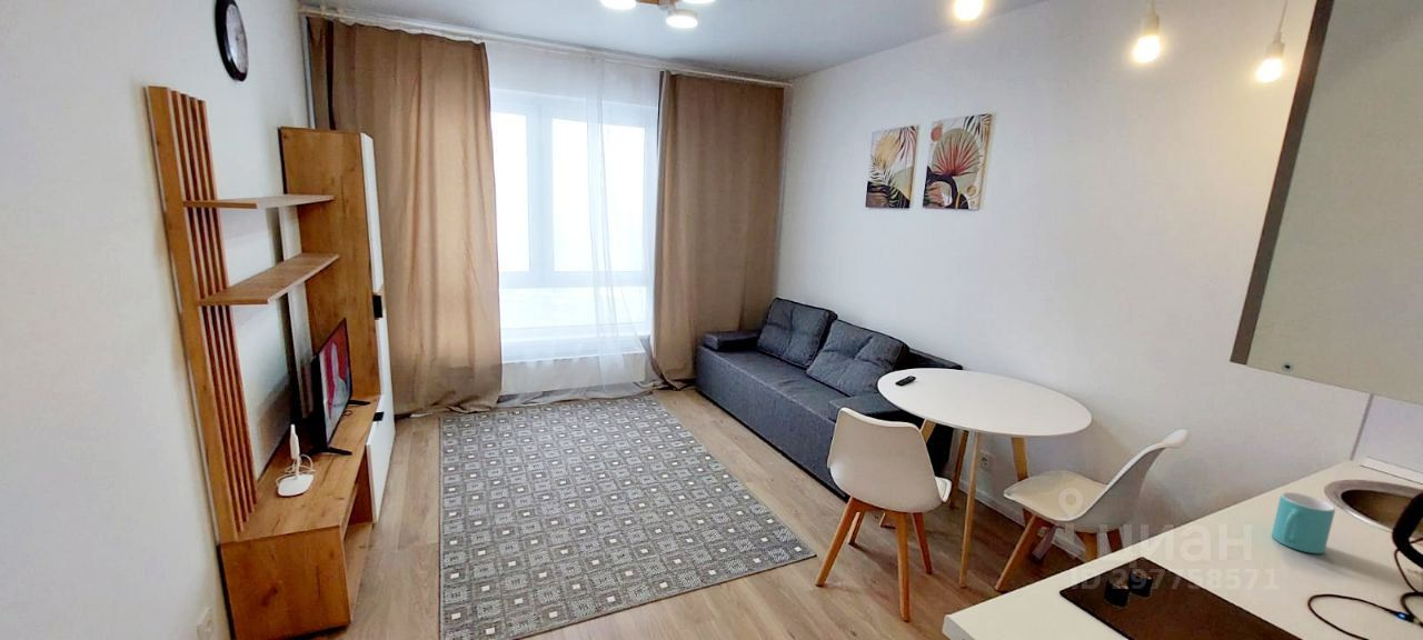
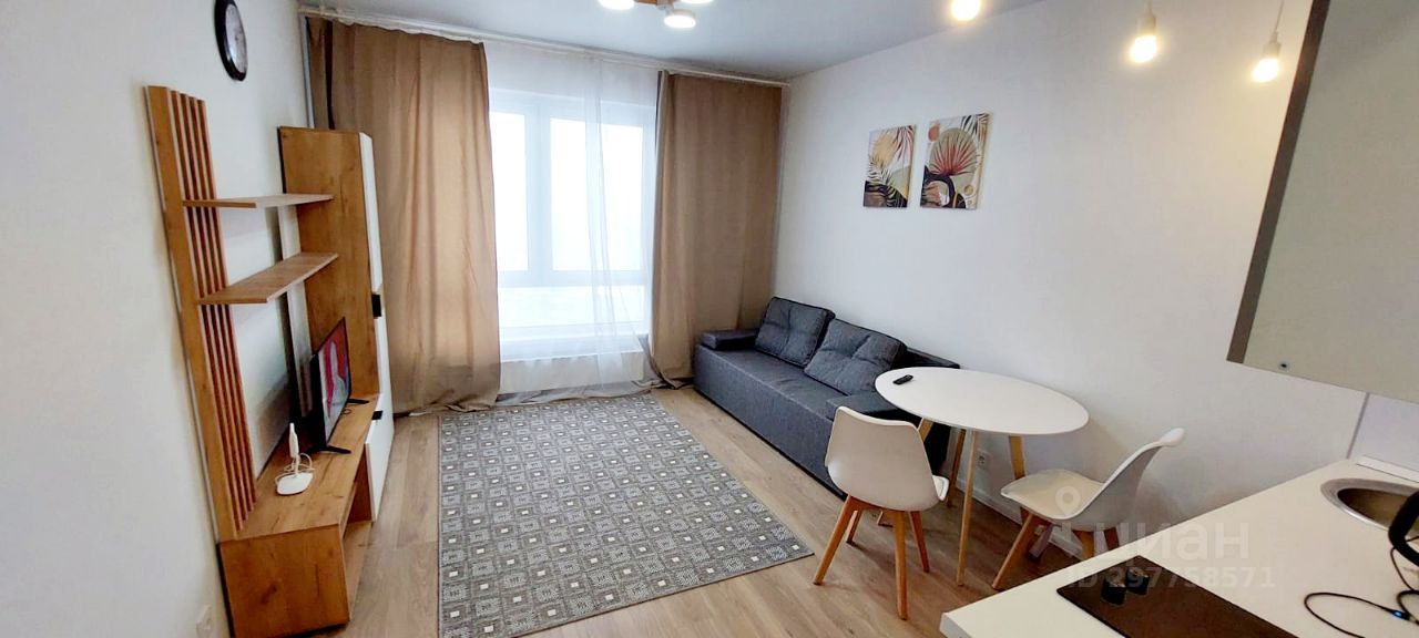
- mug [1271,491,1336,554]
